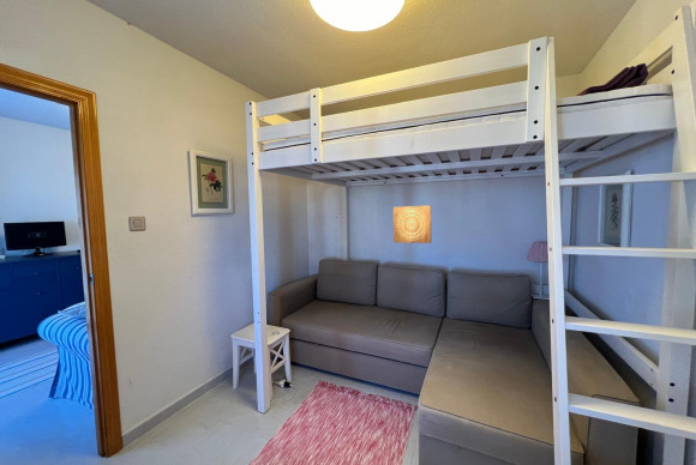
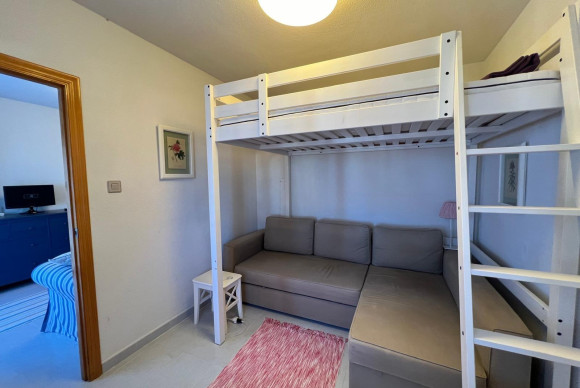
- wall art [392,204,432,244]
